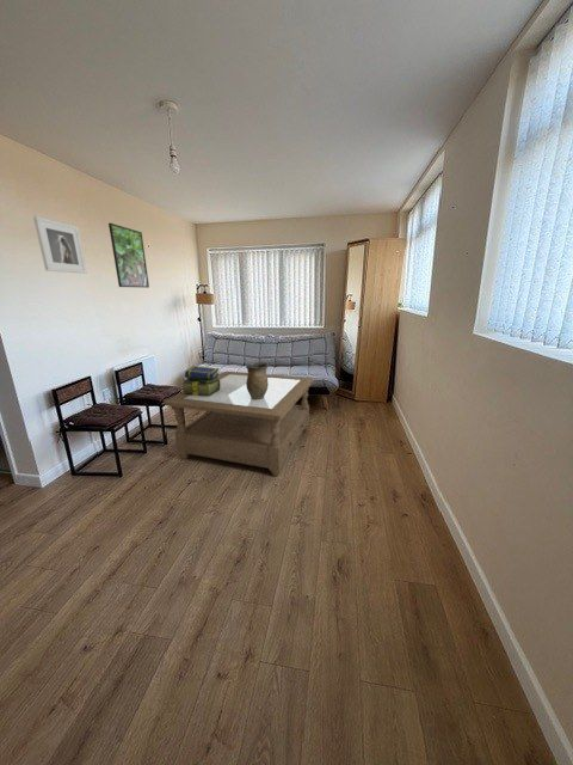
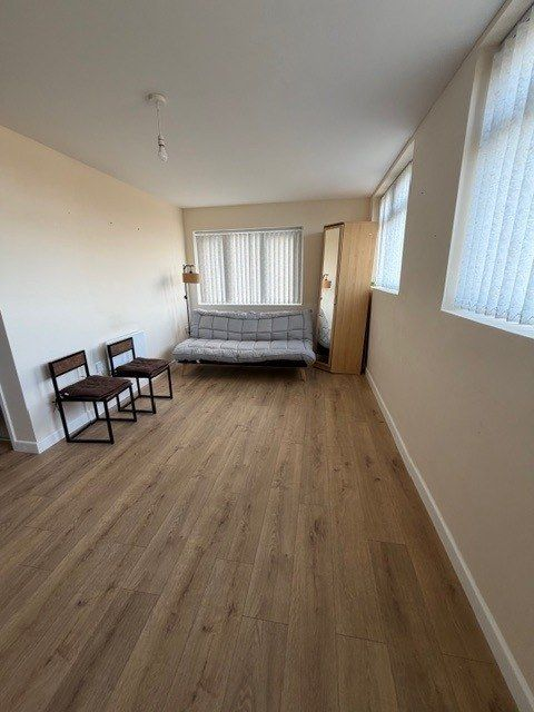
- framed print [107,222,150,289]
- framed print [32,215,88,275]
- stack of books [180,365,220,397]
- ceramic vessel [245,361,270,399]
- coffee table [164,371,315,477]
